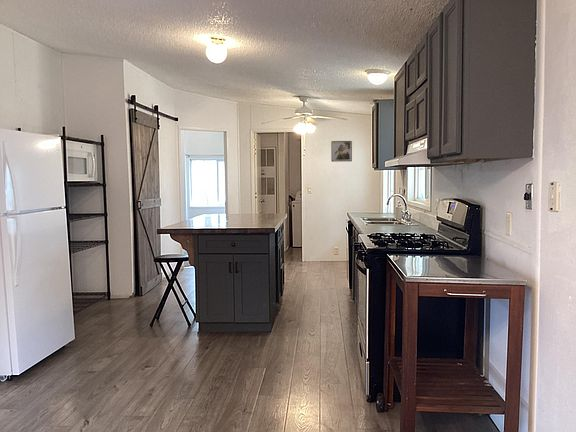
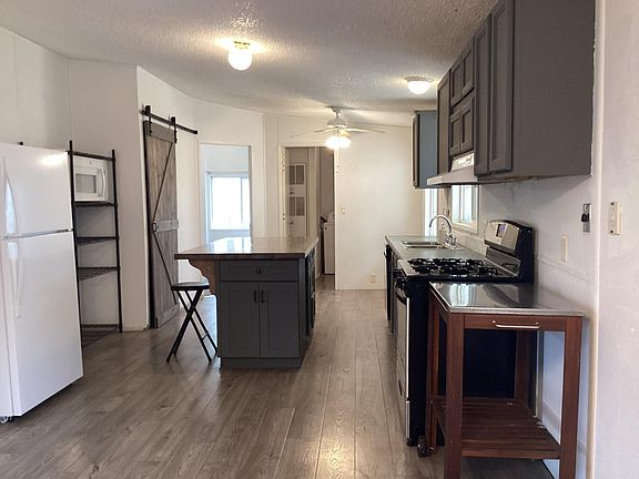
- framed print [330,140,353,163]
